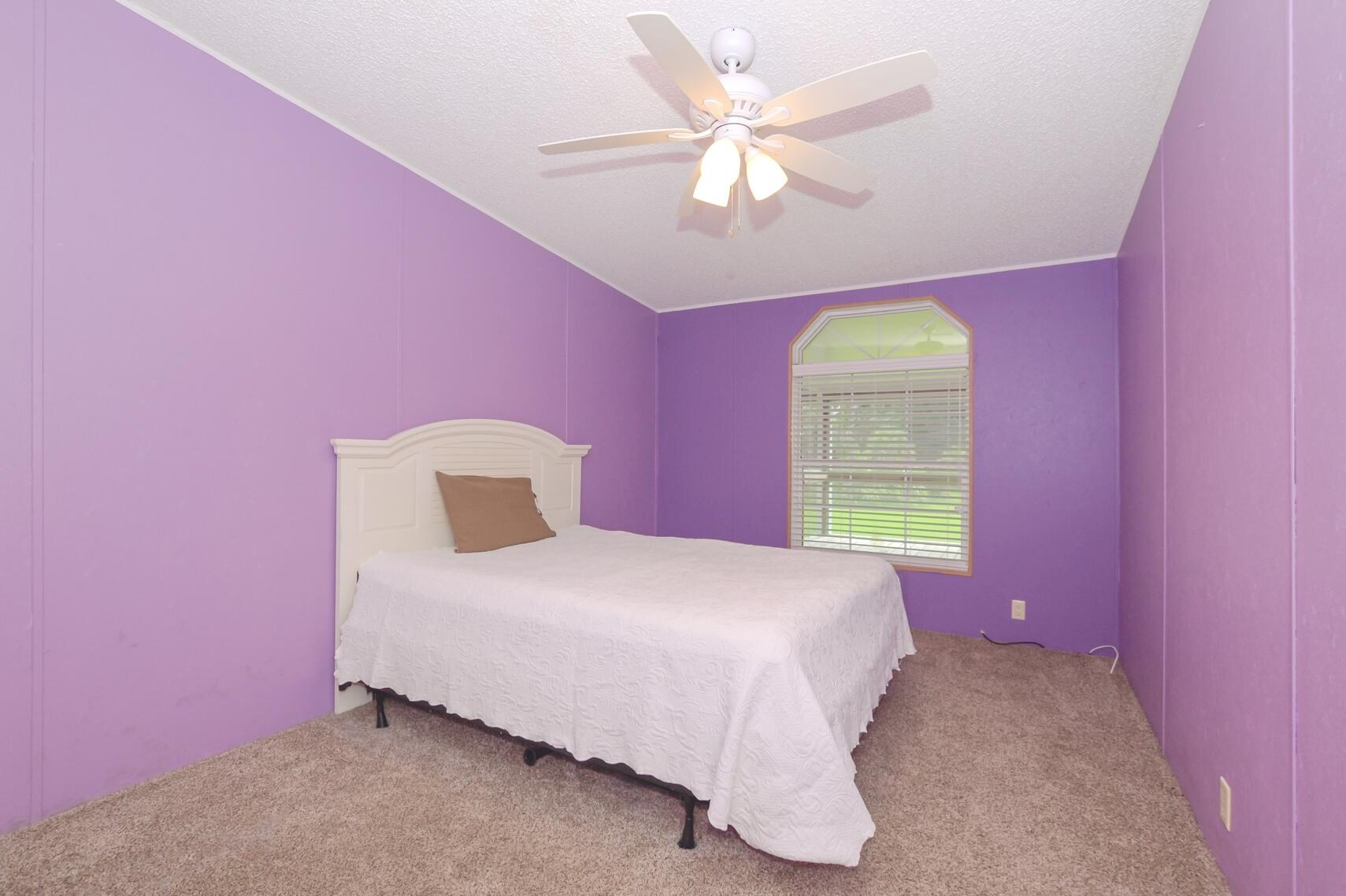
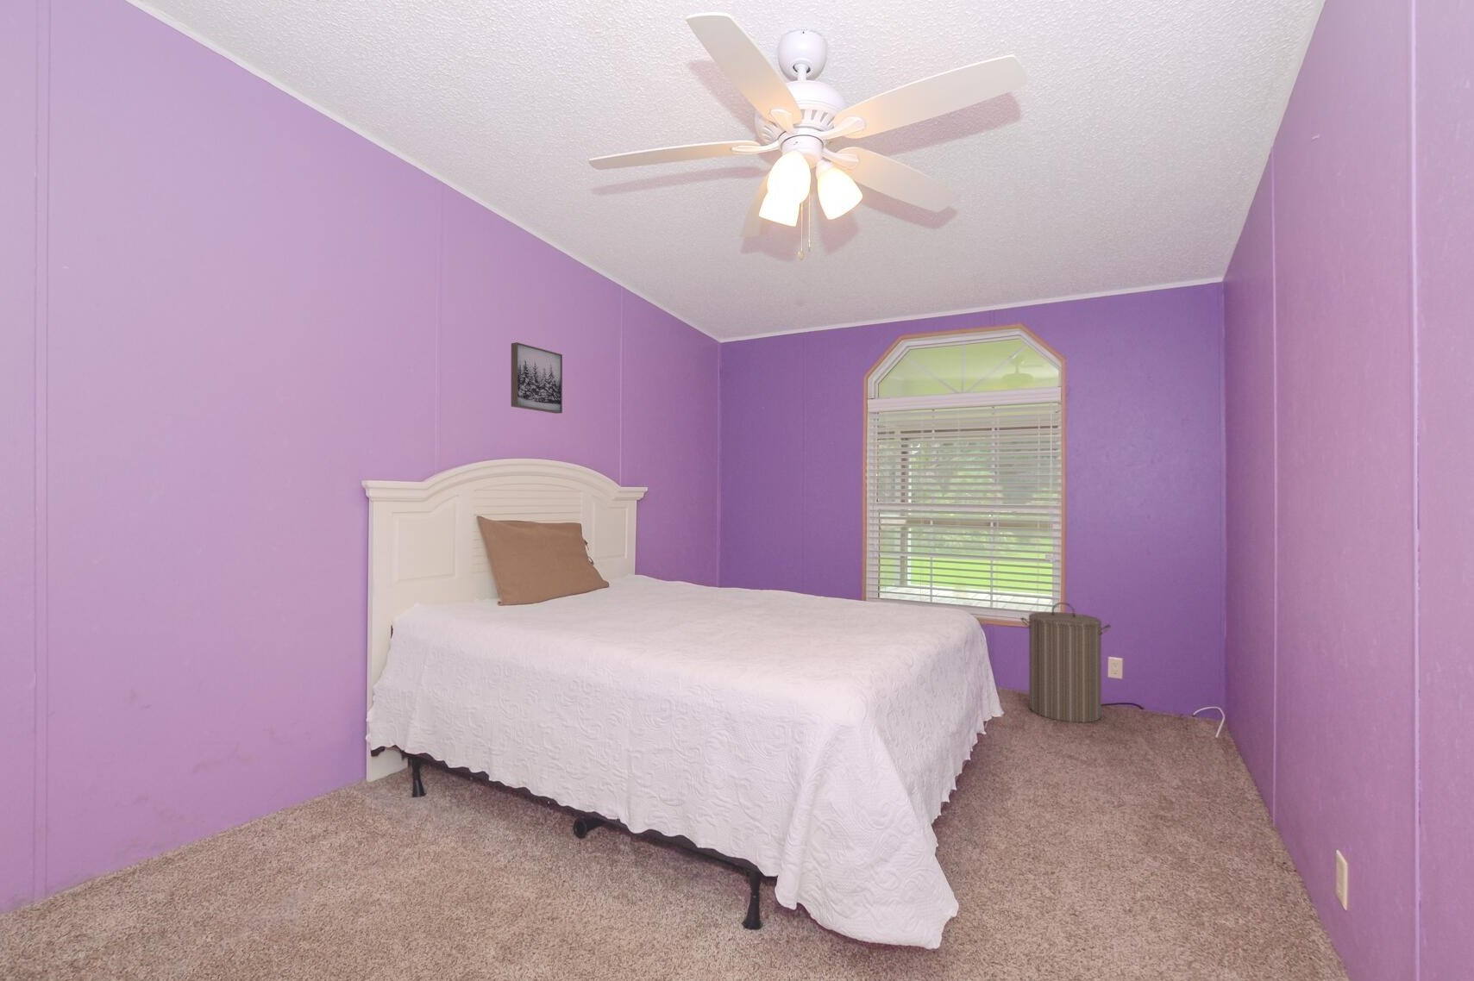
+ wall art [510,342,563,415]
+ laundry hamper [1020,602,1112,724]
